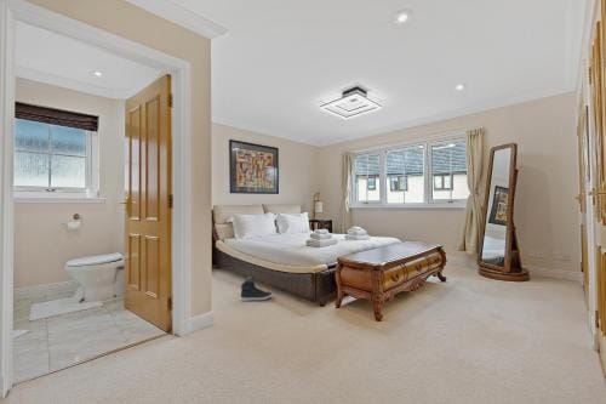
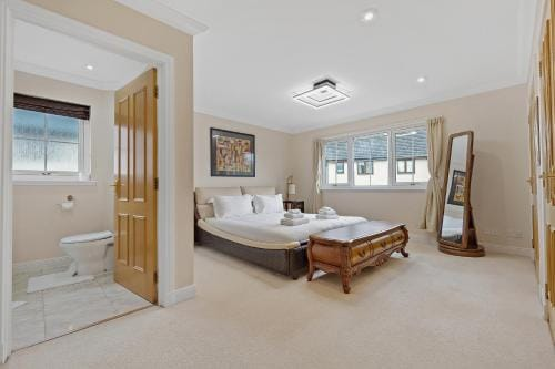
- sneaker [239,275,273,302]
